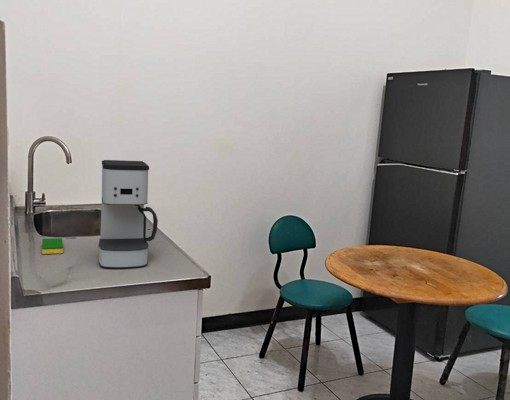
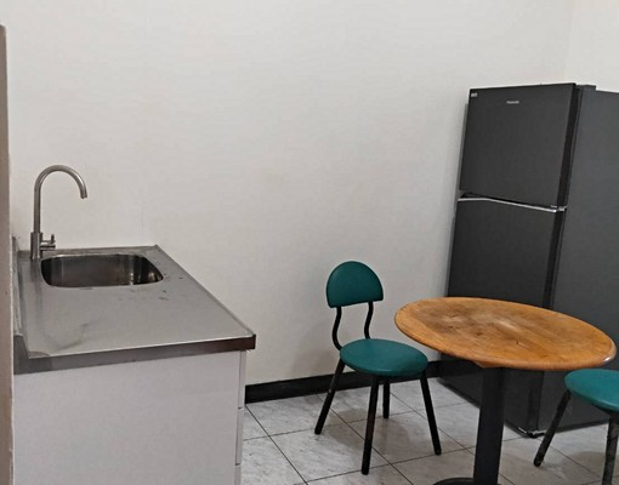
- dish sponge [41,237,64,255]
- coffee maker [98,159,159,270]
